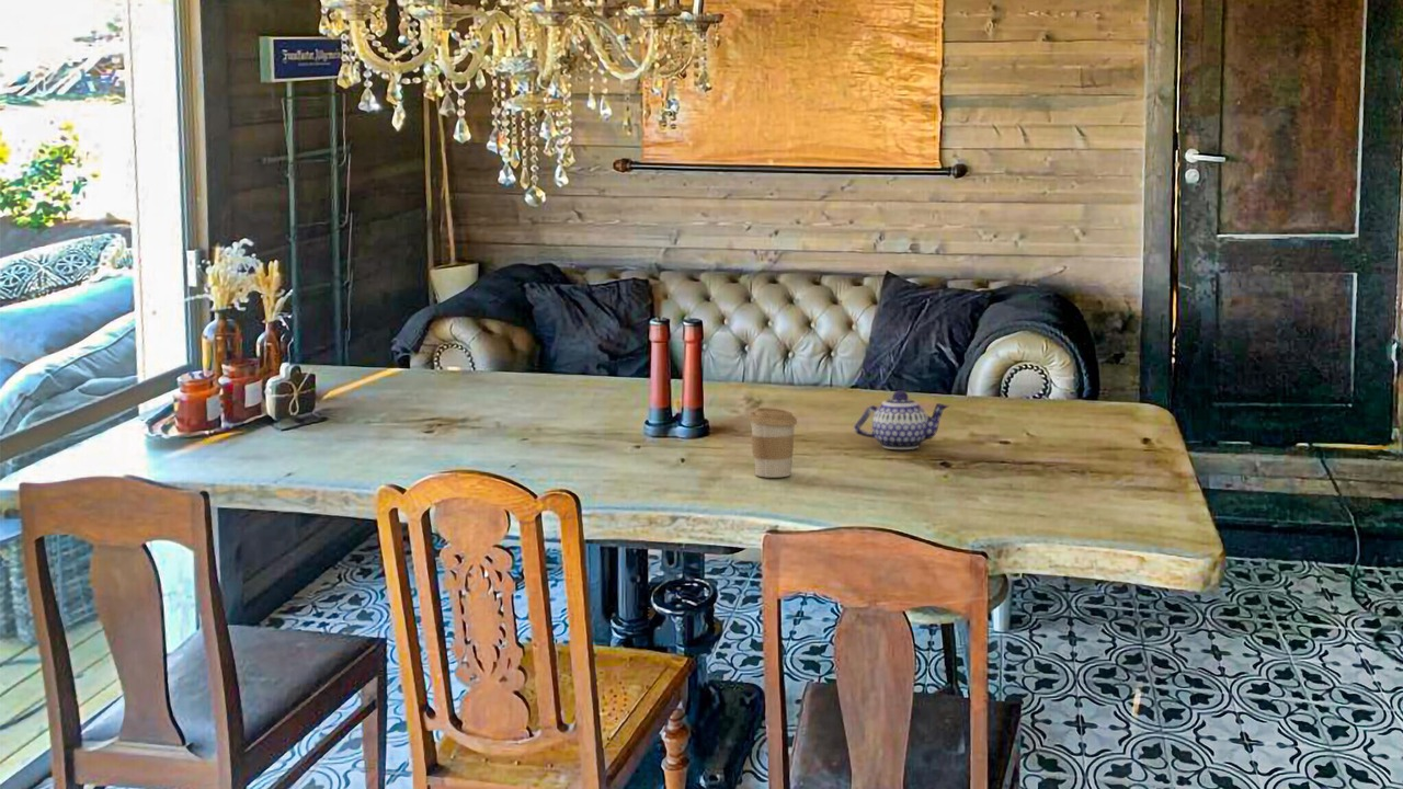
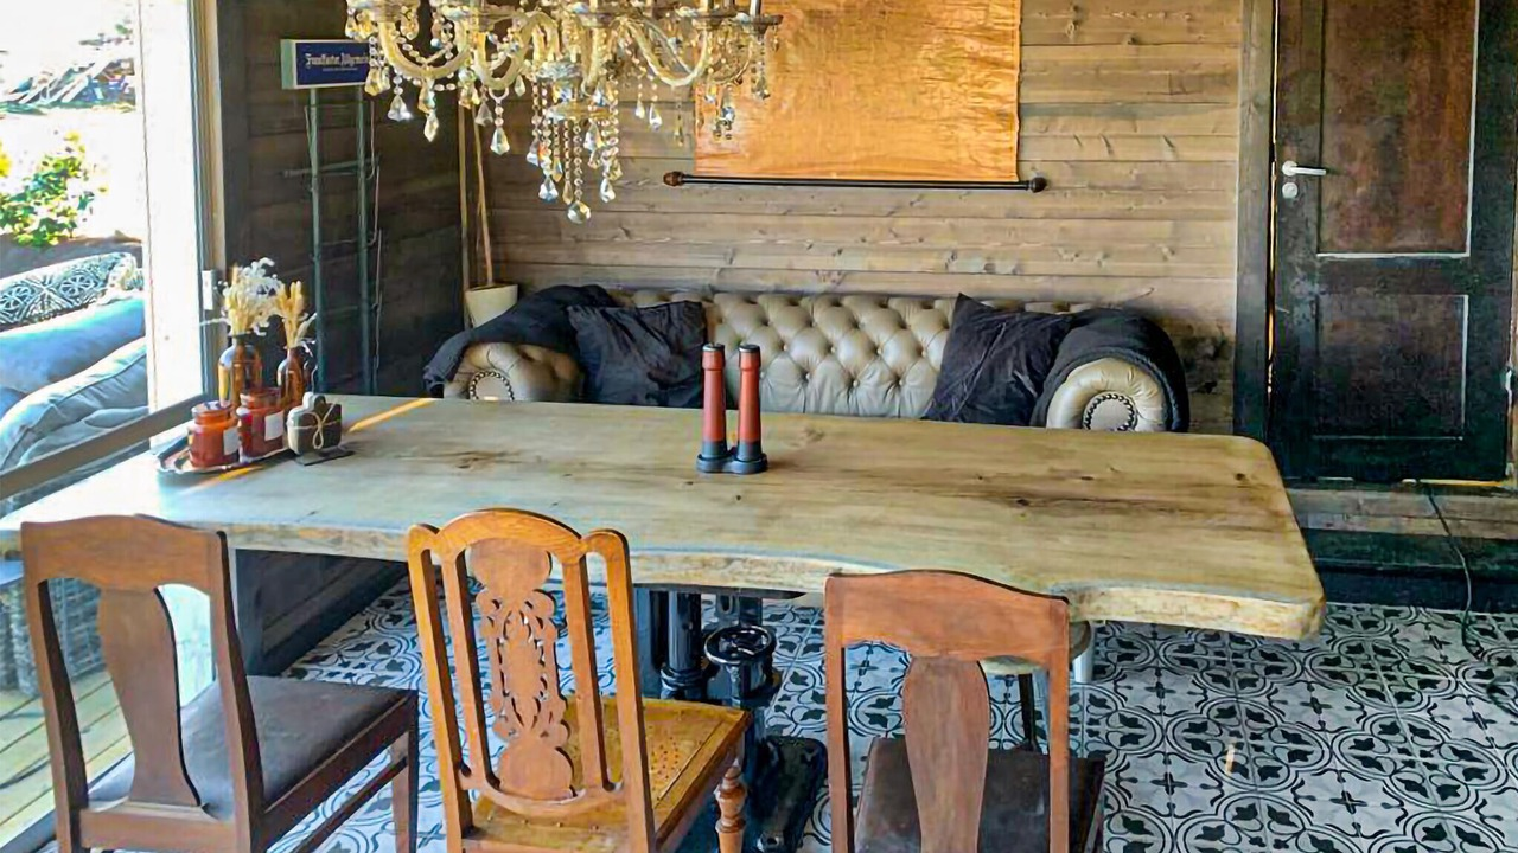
- teapot [853,389,950,450]
- coffee cup [749,407,798,478]
